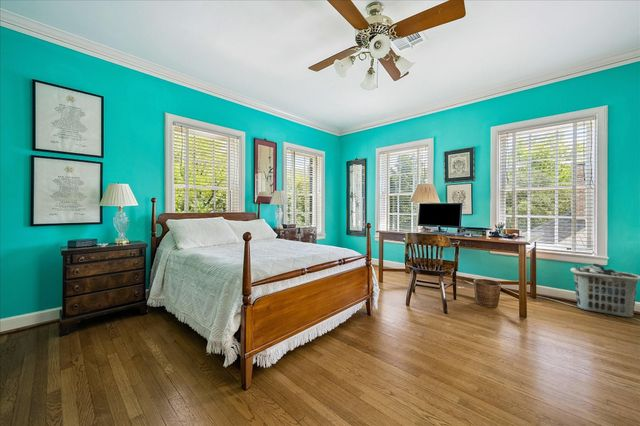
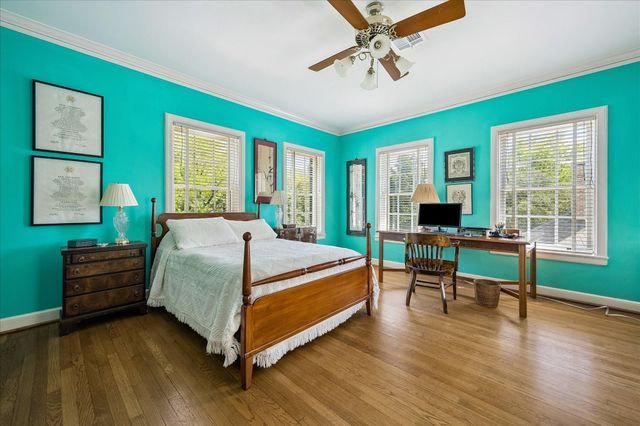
- clothes hamper [569,263,640,319]
